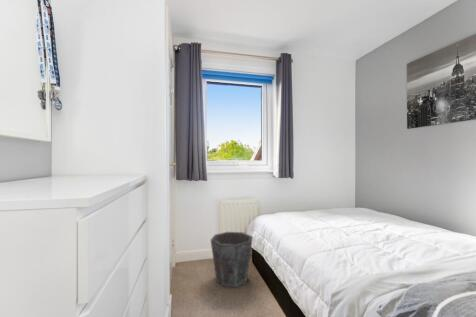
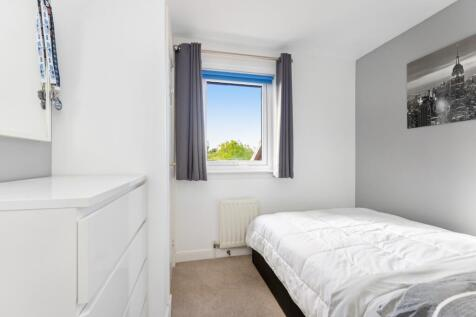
- waste bin [210,231,254,288]
